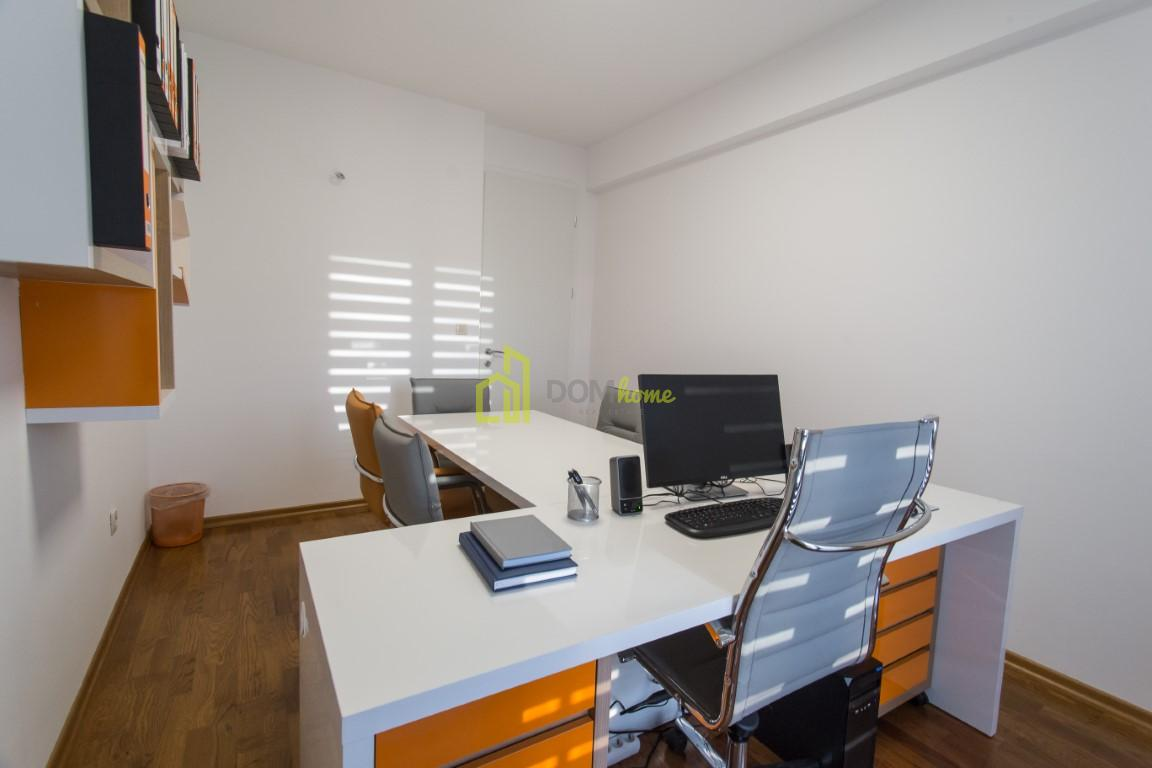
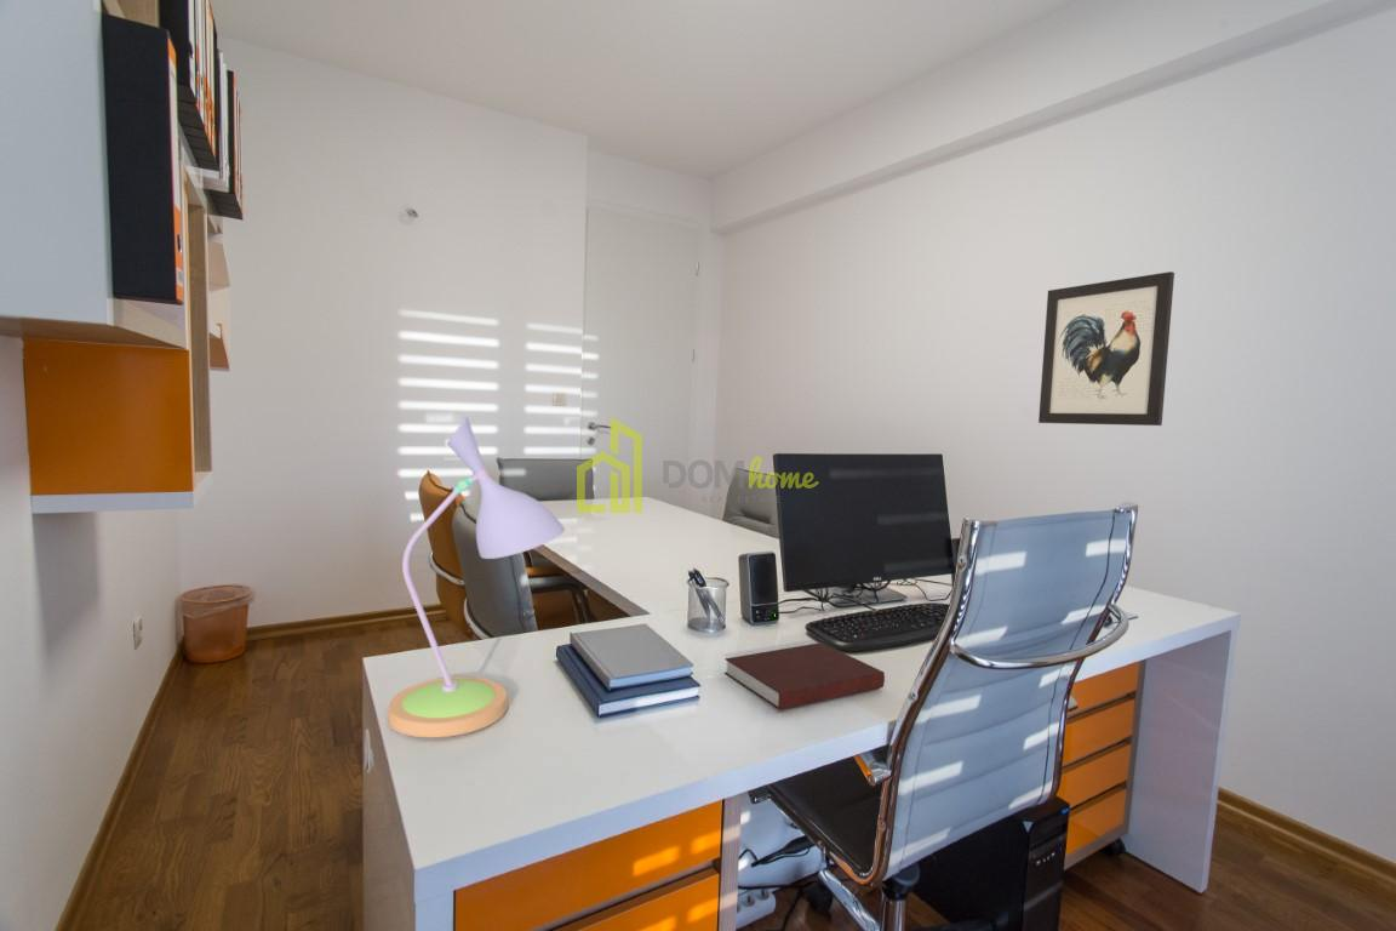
+ desk lamp [387,416,566,738]
+ wall art [1037,270,1175,427]
+ notebook [723,641,886,712]
